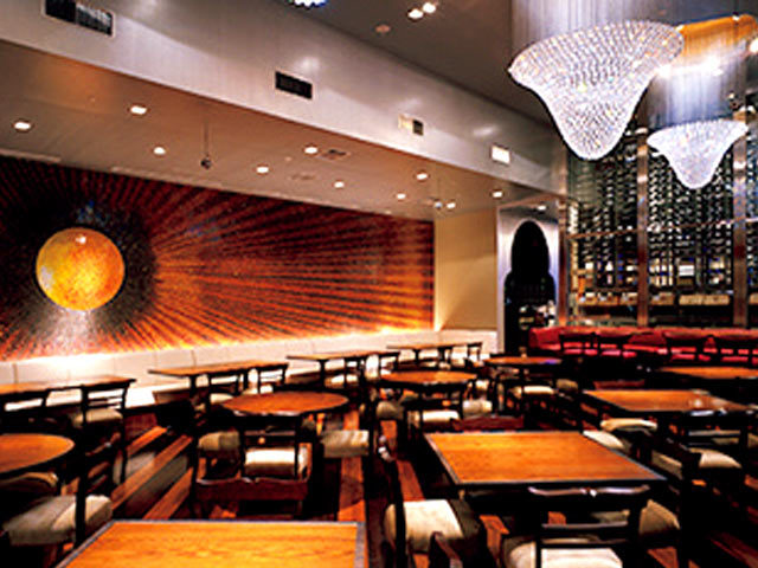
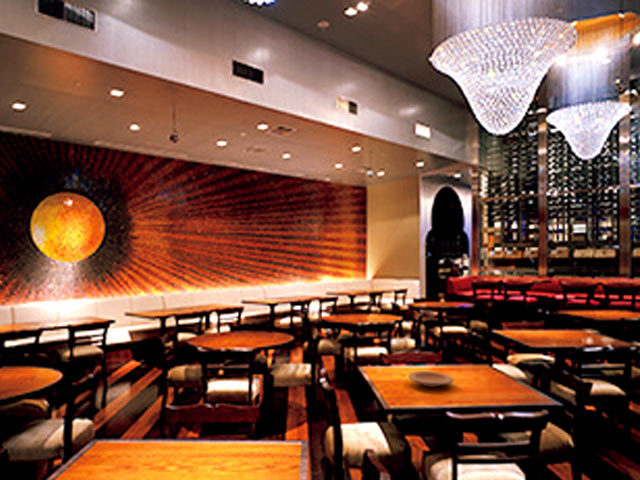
+ plate [407,370,454,388]
